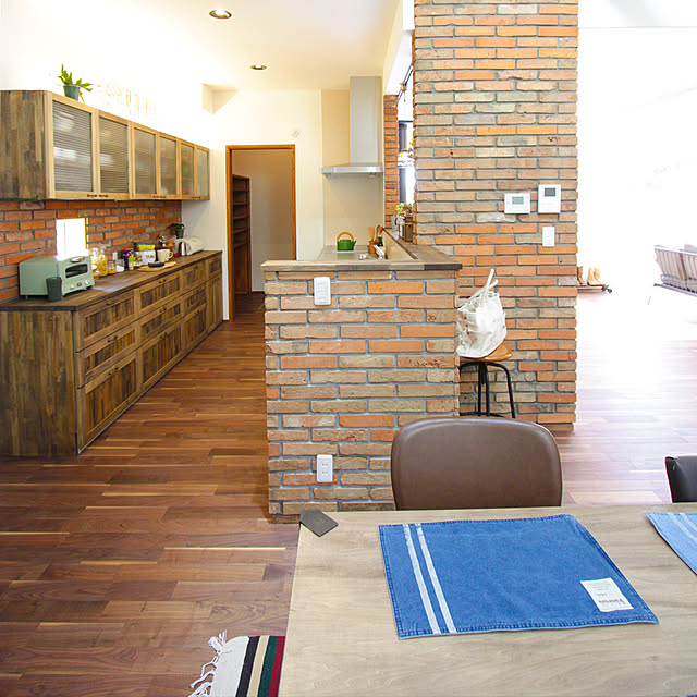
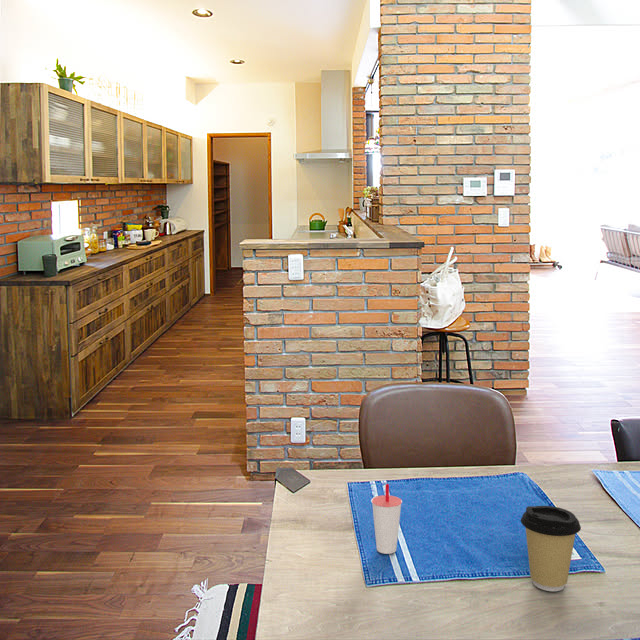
+ coffee cup [520,505,582,592]
+ cup [370,483,403,555]
